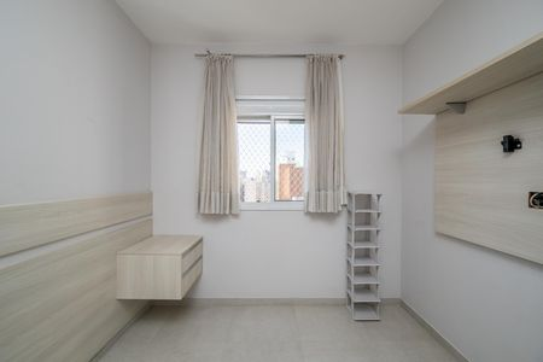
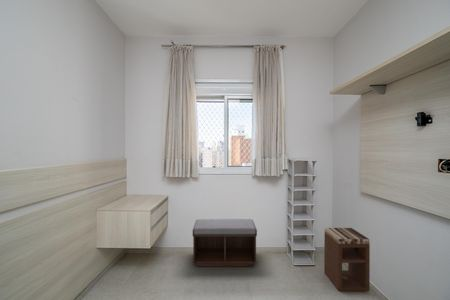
+ nightstand [323,227,371,292]
+ bench [192,218,258,267]
